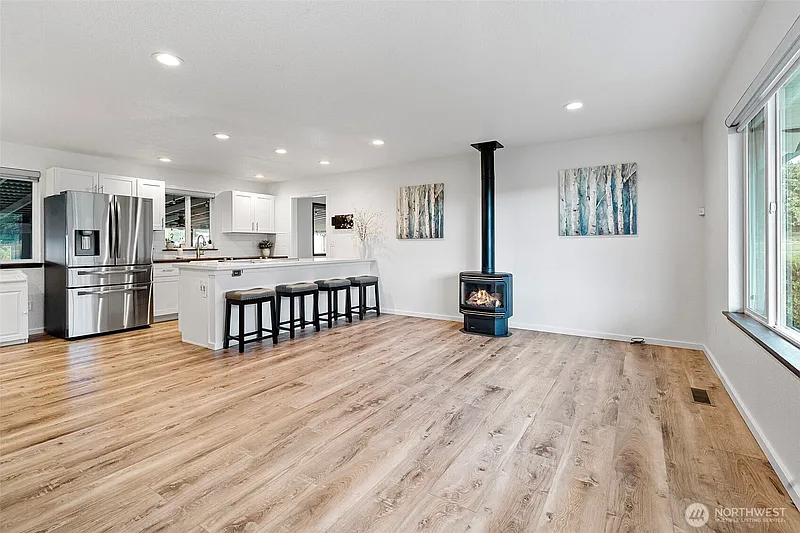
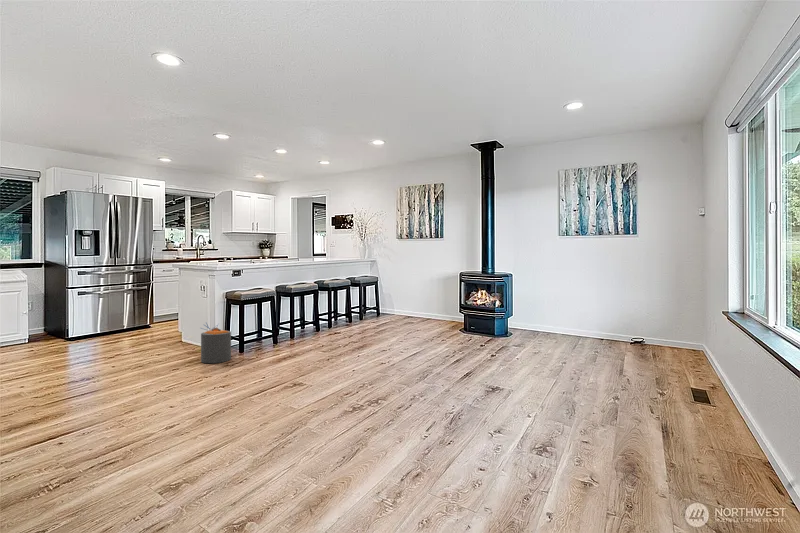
+ trash can [200,322,232,364]
